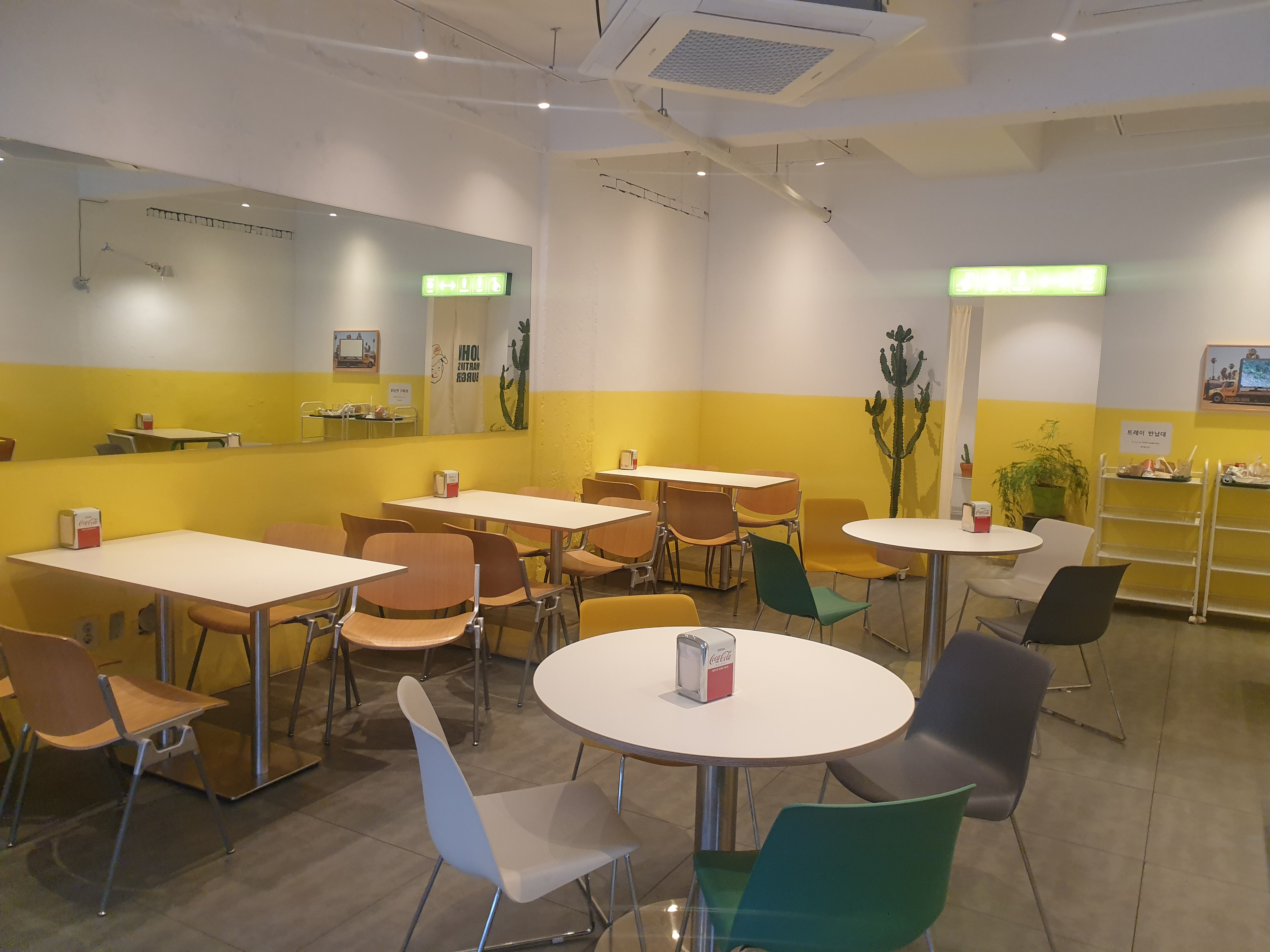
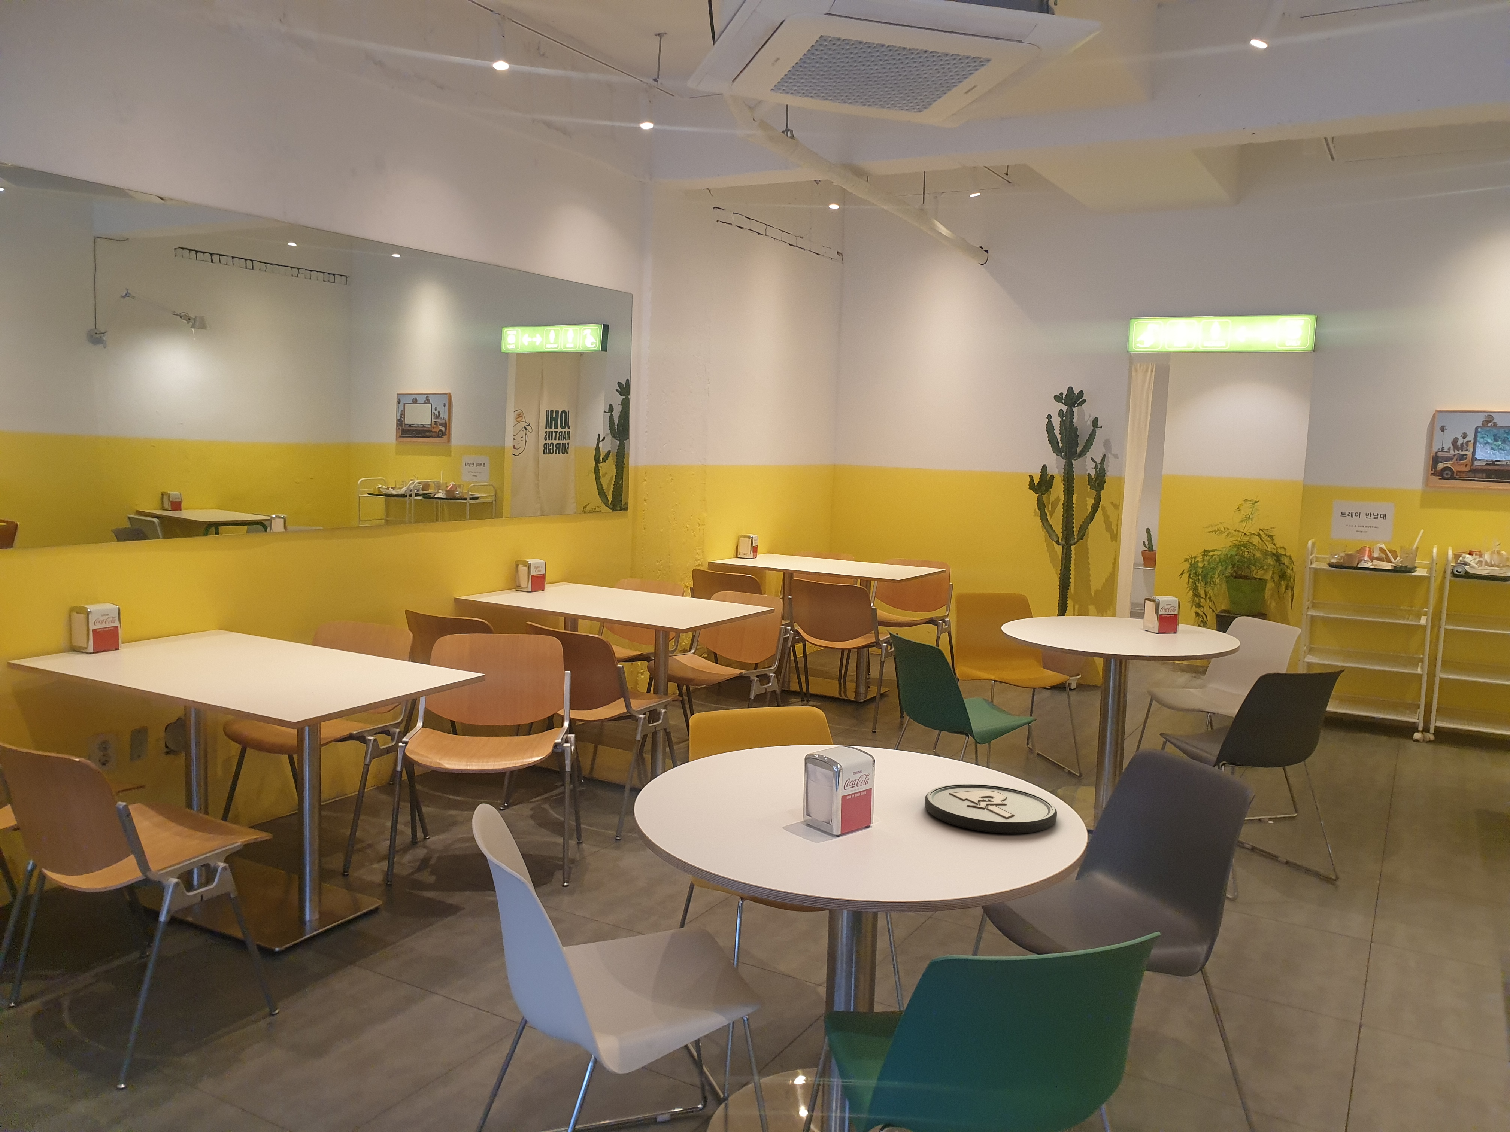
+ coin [924,784,1057,834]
